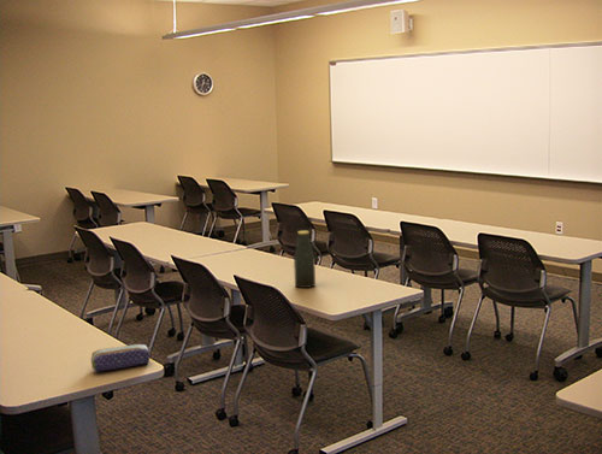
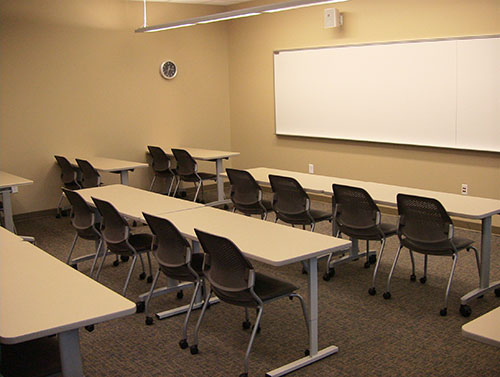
- pencil case [90,343,150,372]
- bottle [293,230,317,289]
